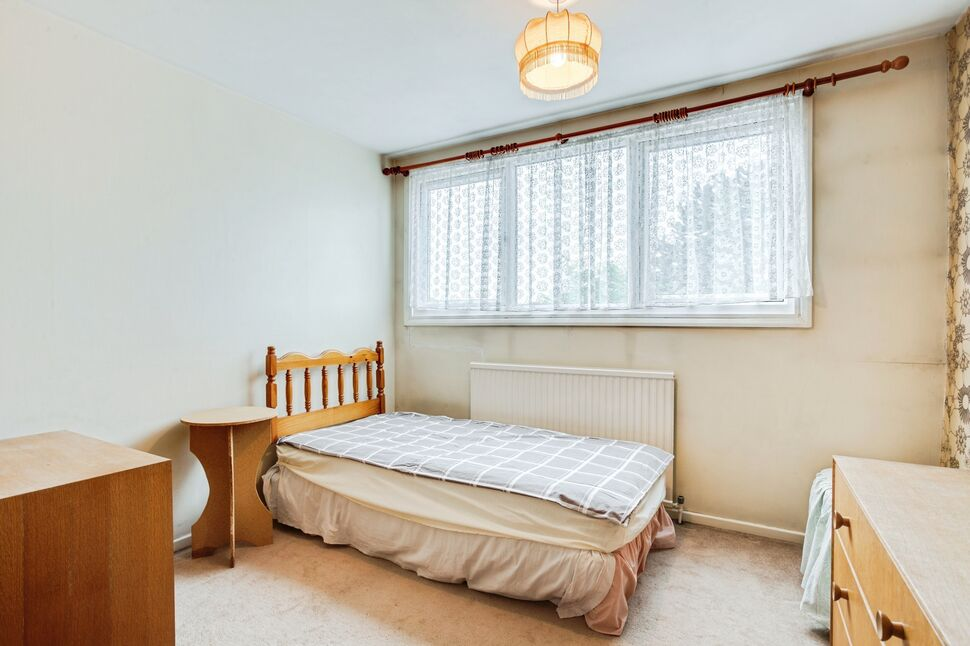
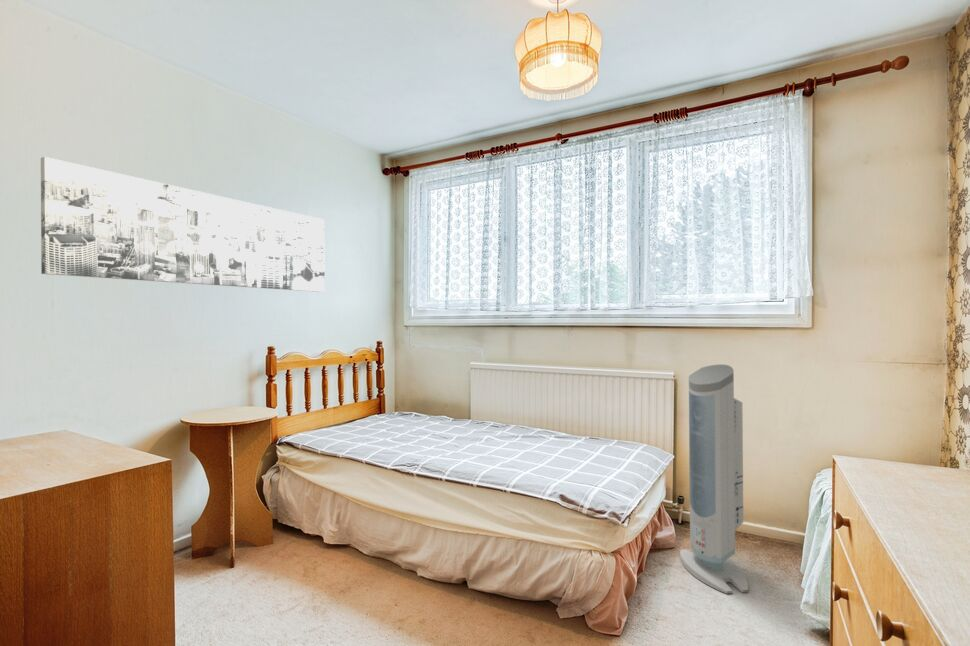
+ wall art [40,156,326,293]
+ air purifier [679,363,749,595]
